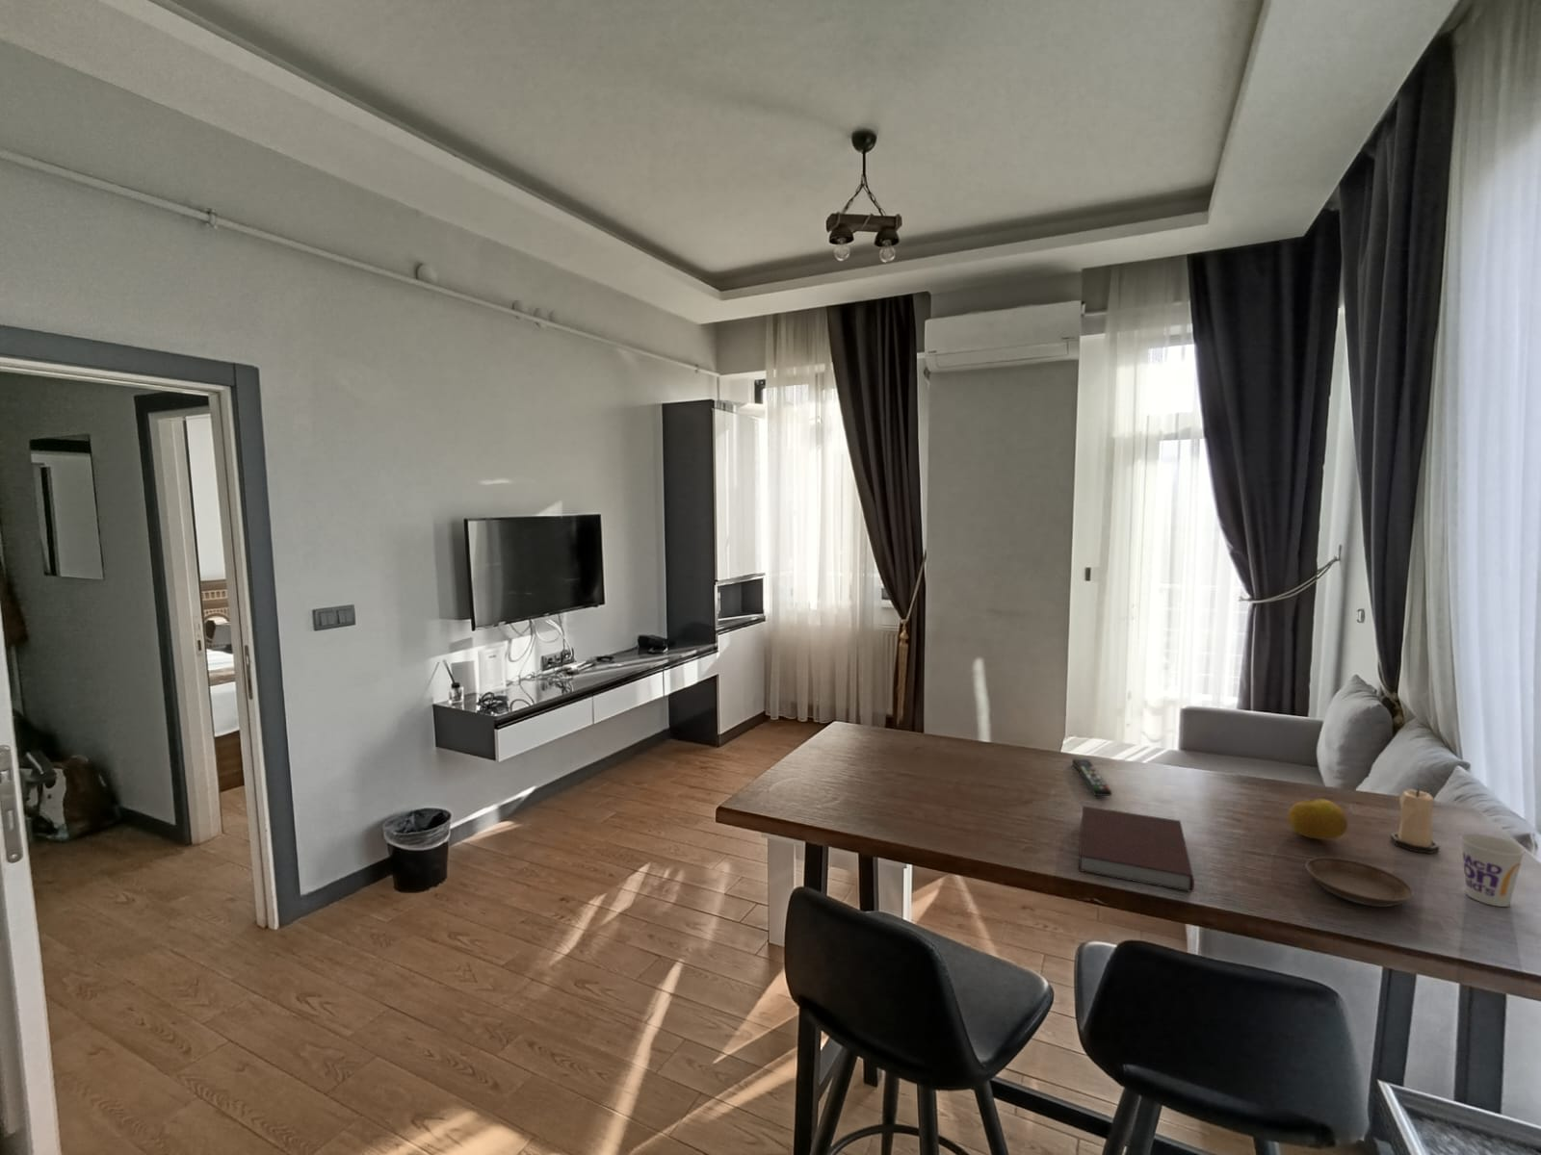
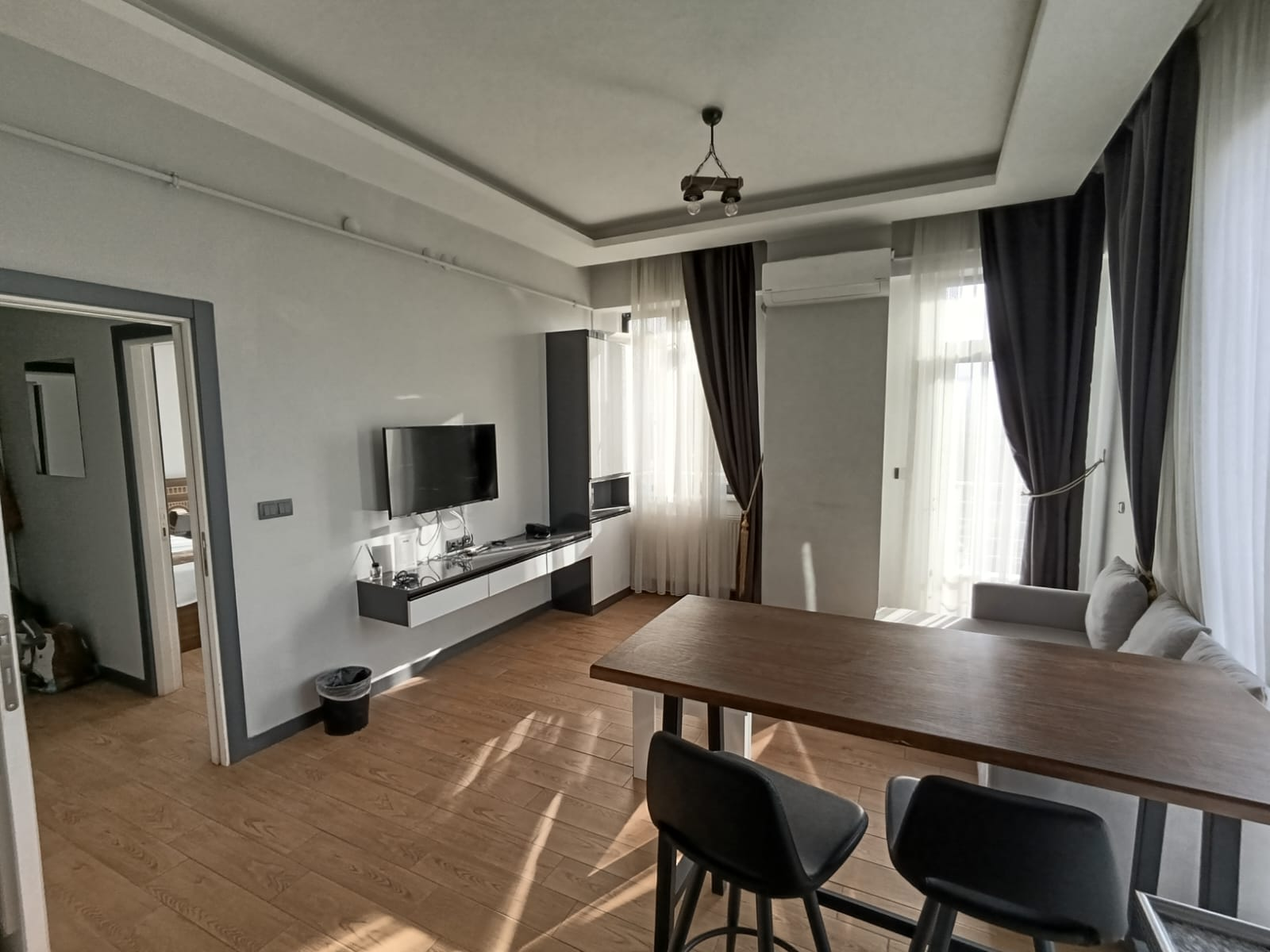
- candle [1389,787,1440,854]
- remote control [1071,757,1113,797]
- cup [1460,832,1525,907]
- notebook [1077,804,1195,893]
- fruit [1286,798,1348,841]
- saucer [1306,857,1414,907]
